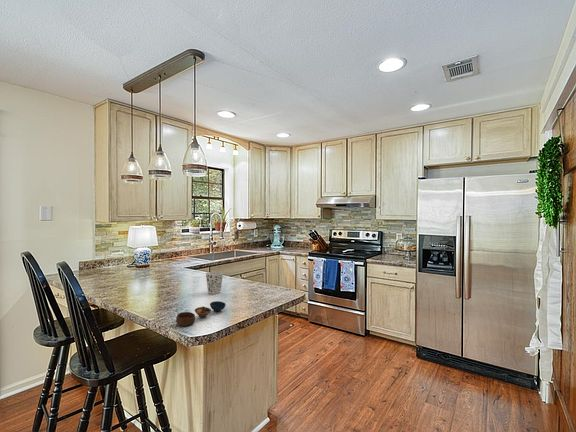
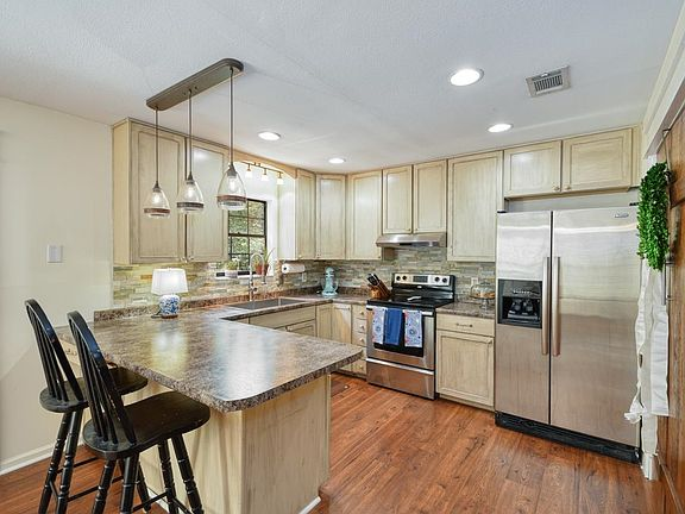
- cup [205,270,224,295]
- bowl [175,300,227,327]
